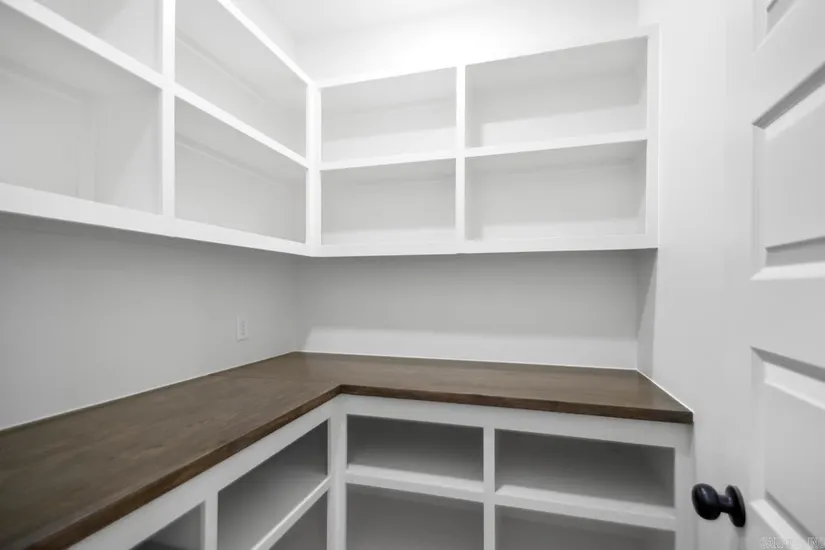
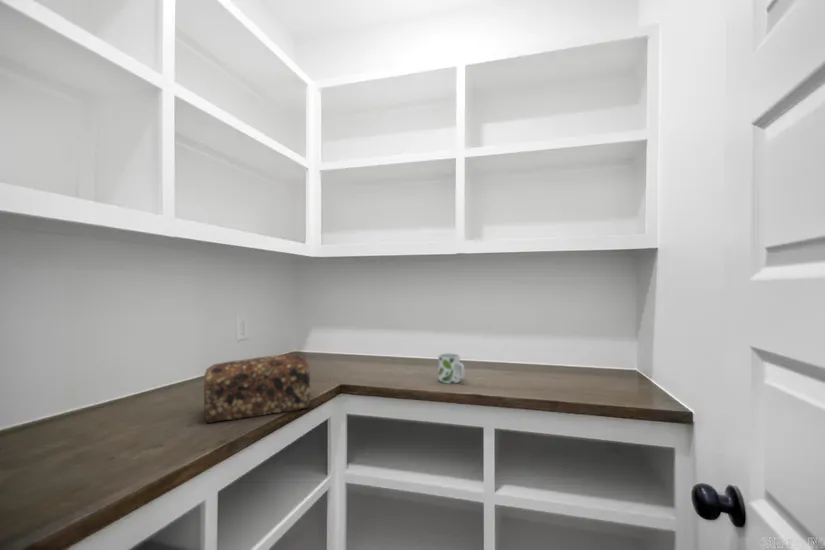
+ bread loaf [203,353,312,424]
+ mug [437,352,465,384]
